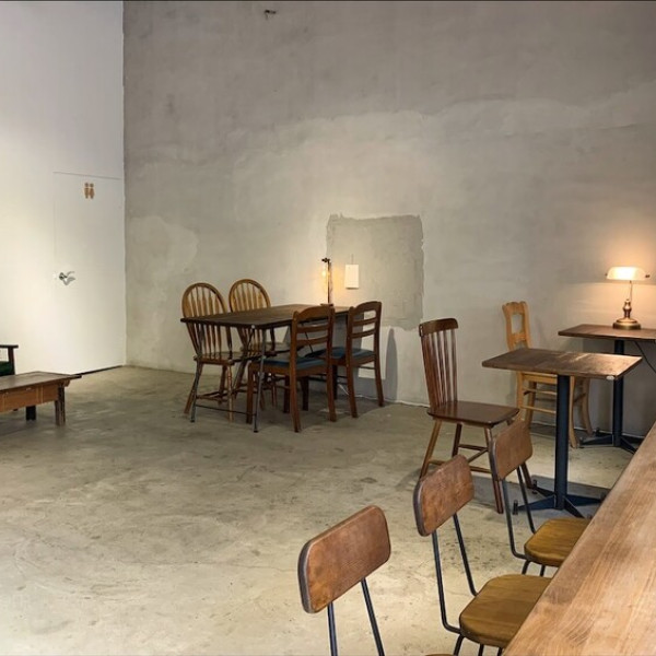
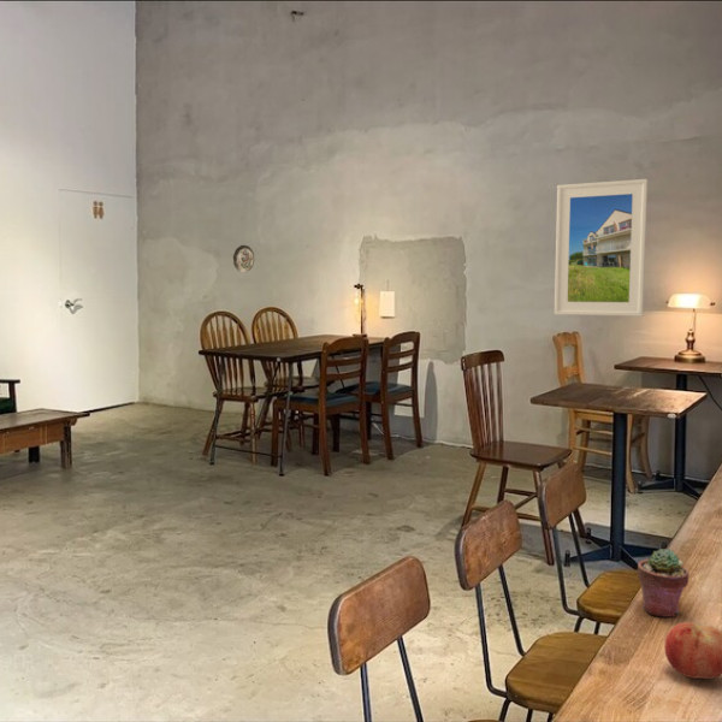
+ fruit [663,621,722,680]
+ decorative plate [232,244,255,274]
+ potted succulent [637,548,691,617]
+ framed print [554,178,649,318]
